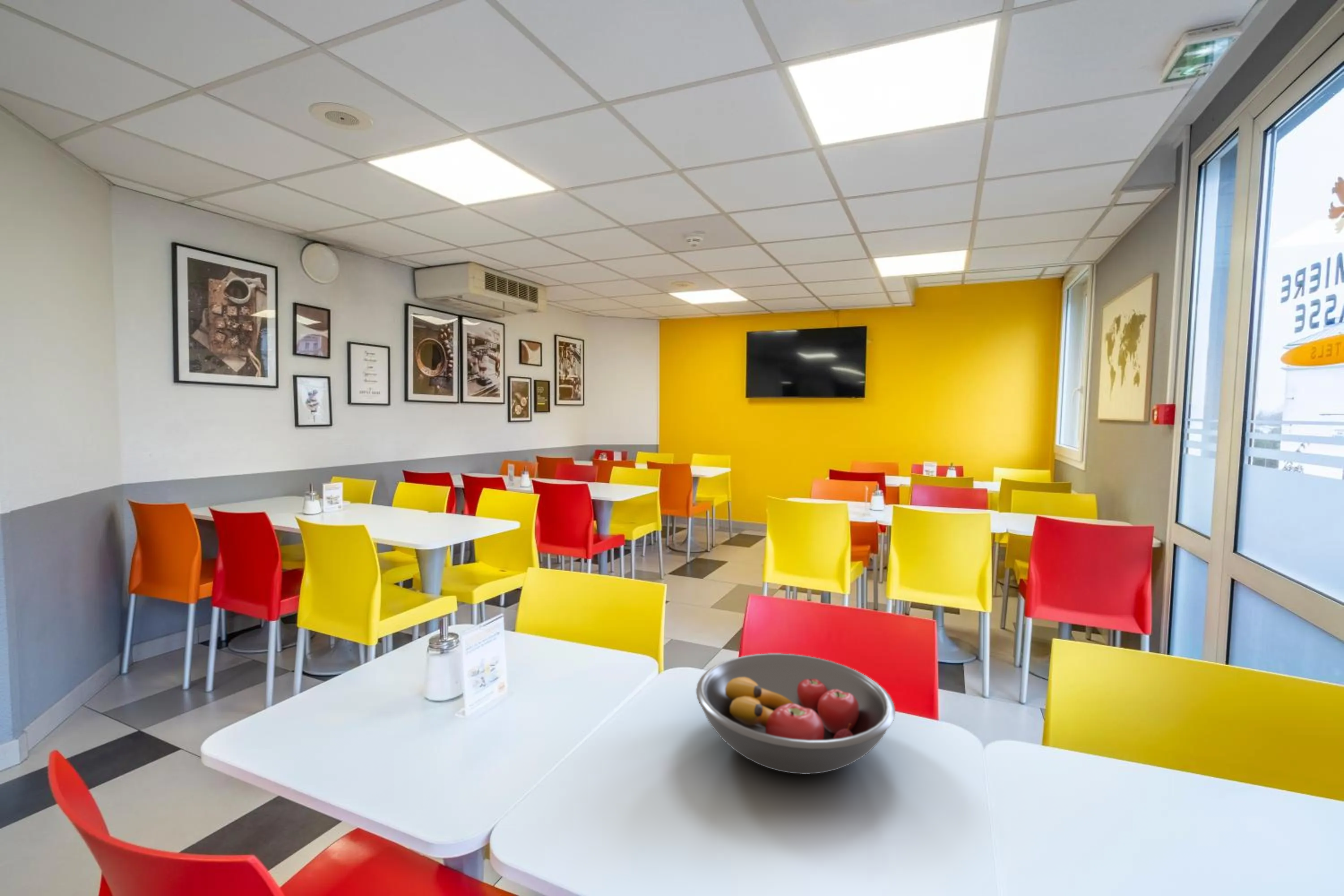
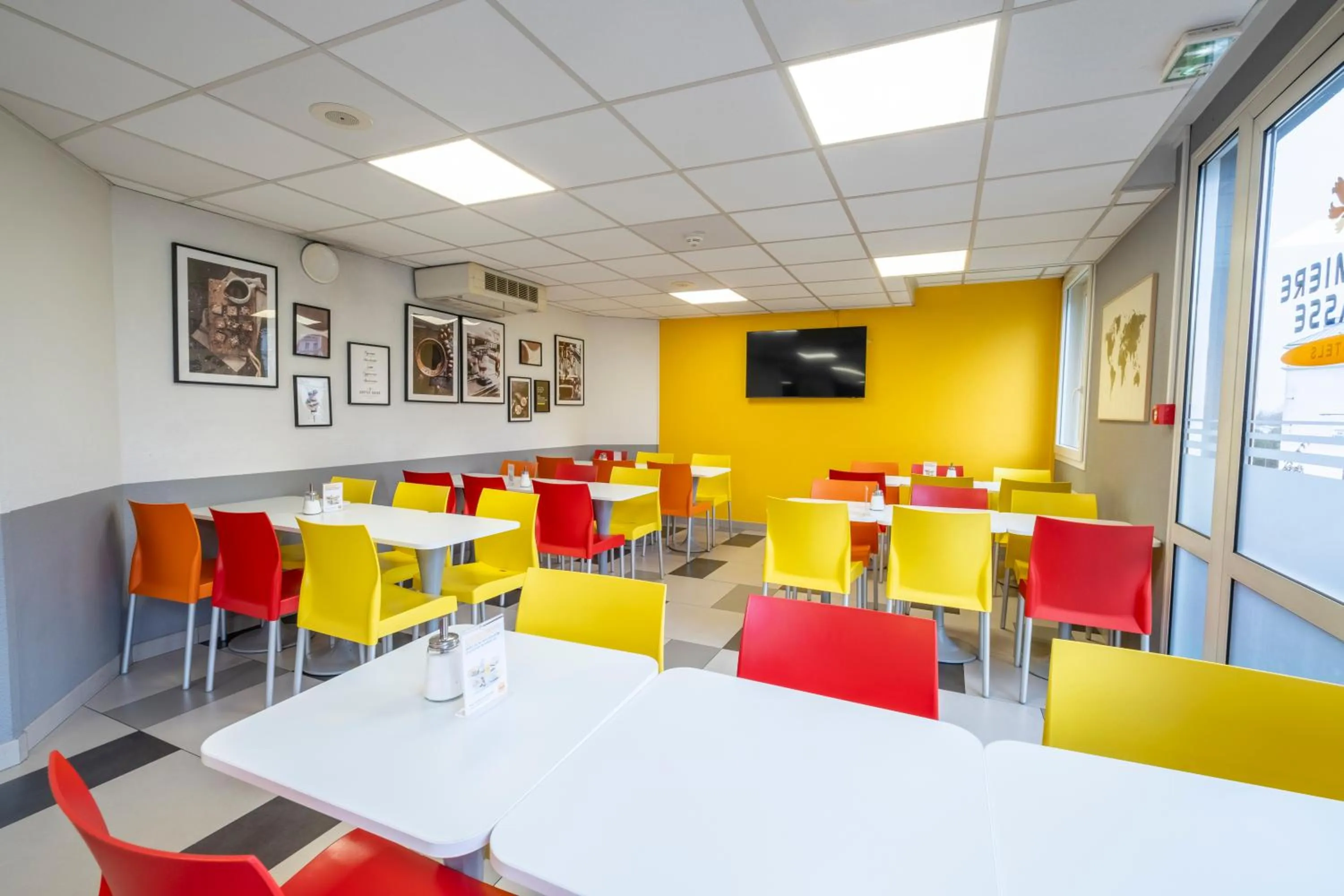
- fruit bowl [696,653,896,775]
